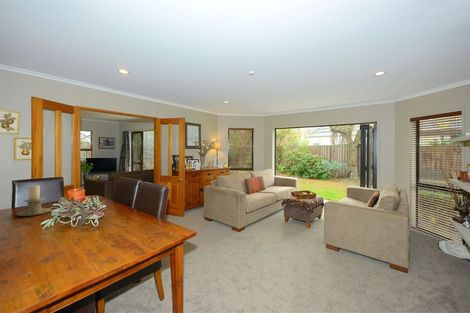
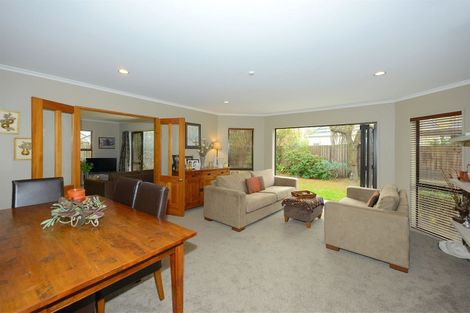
- candle holder [15,184,53,217]
